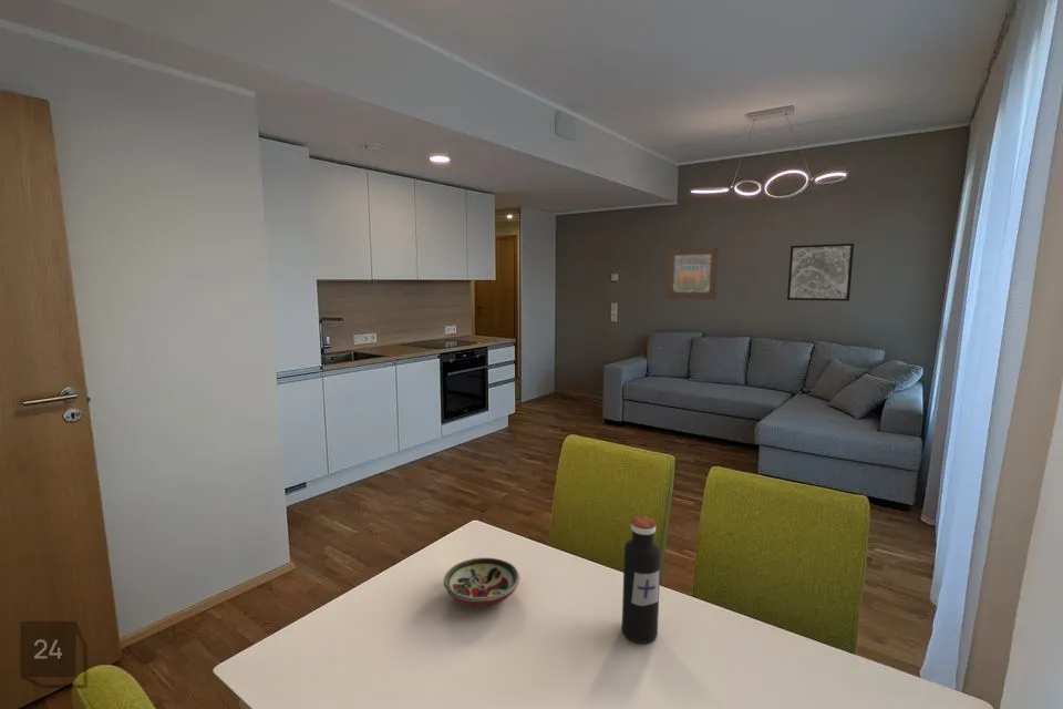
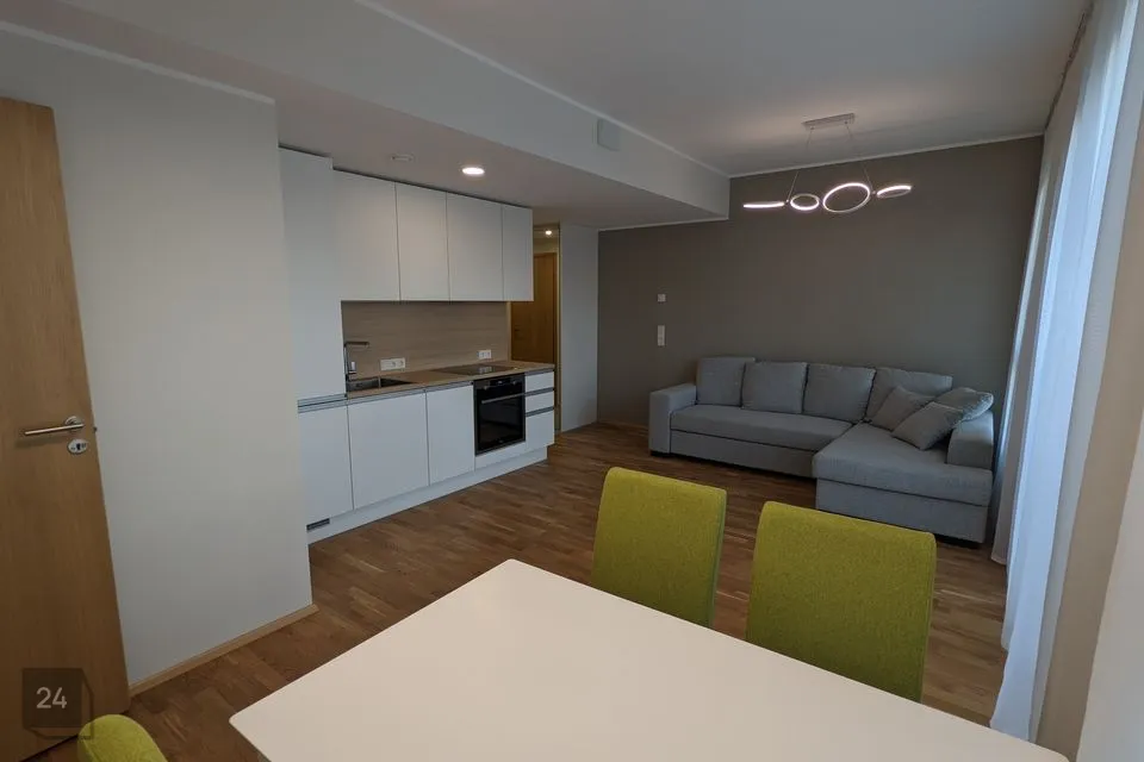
- wall art [786,243,855,302]
- water bottle [621,515,662,645]
- decorative bowl [443,556,520,608]
- wall art [665,246,720,300]
